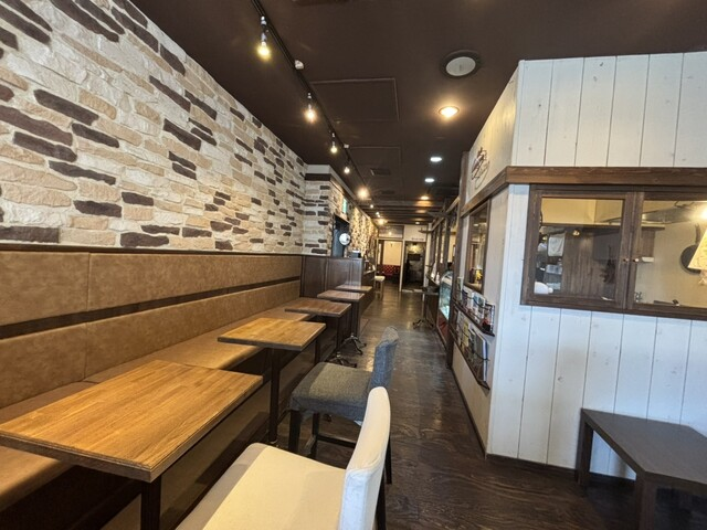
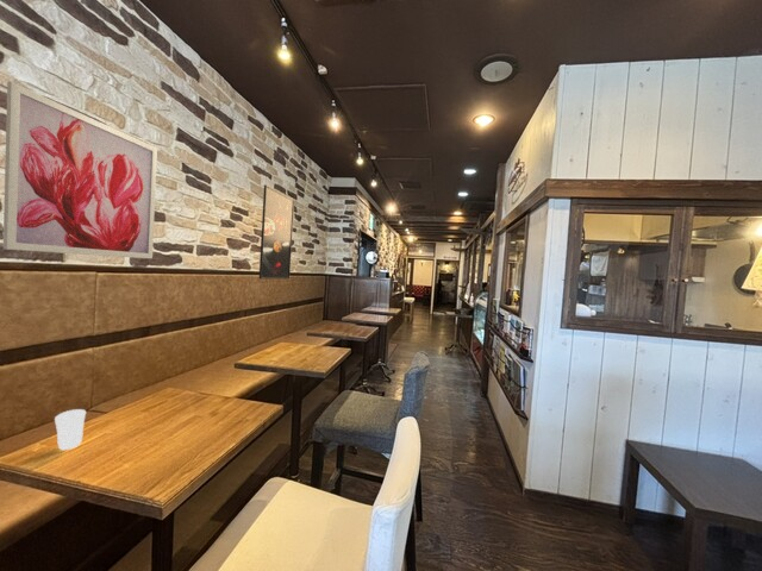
+ cup [54,408,87,451]
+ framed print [258,183,295,280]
+ wall art [2,81,158,259]
